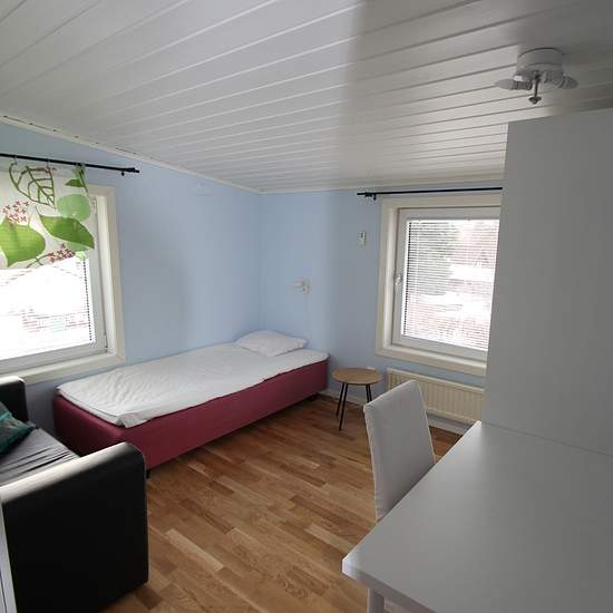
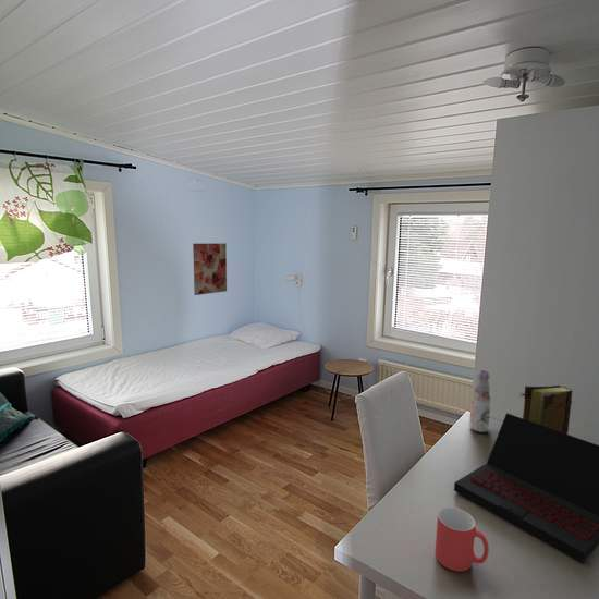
+ bottle [468,369,492,433]
+ laptop [453,413,599,564]
+ mug [435,506,490,573]
+ book [519,384,573,435]
+ wall art [192,243,228,296]
